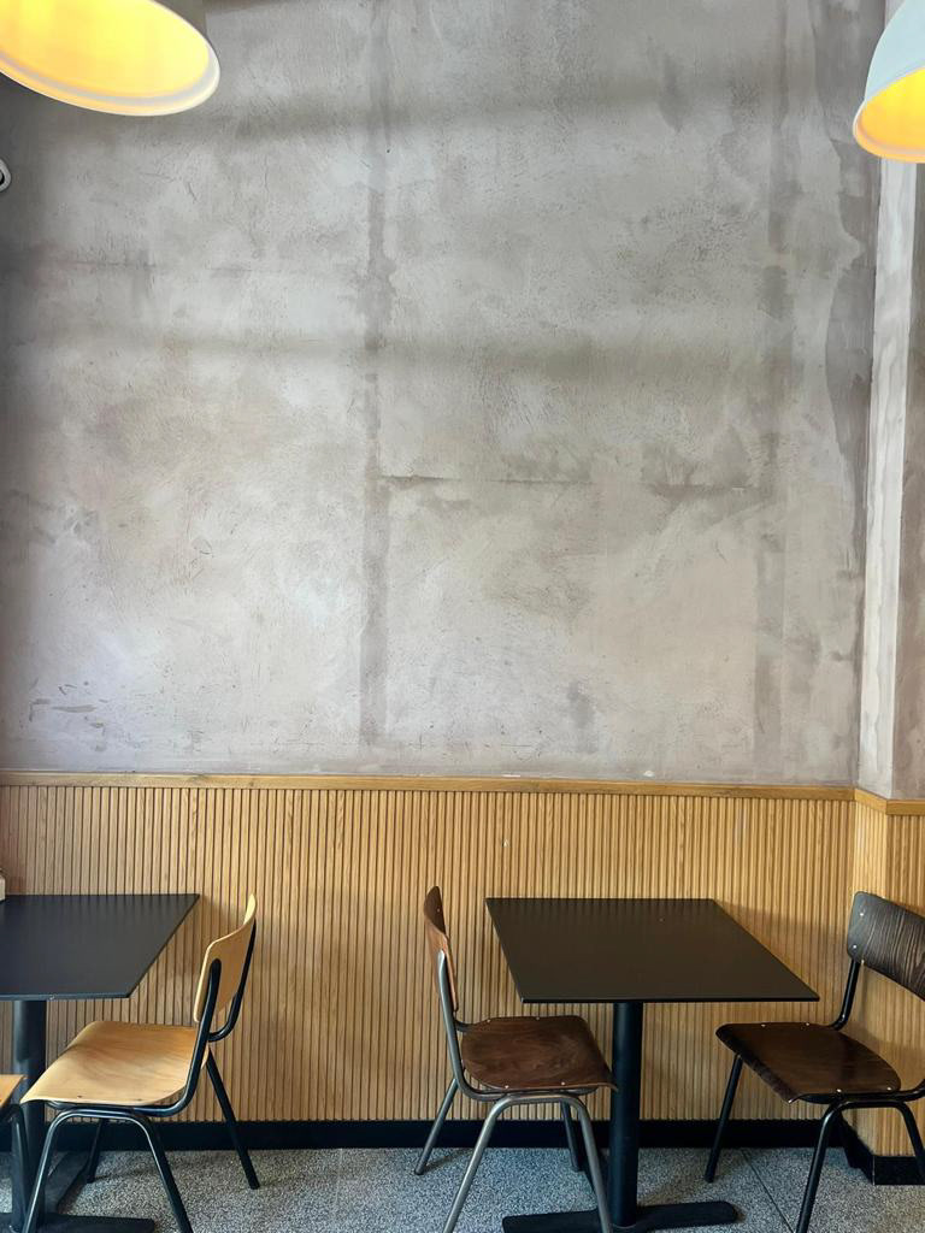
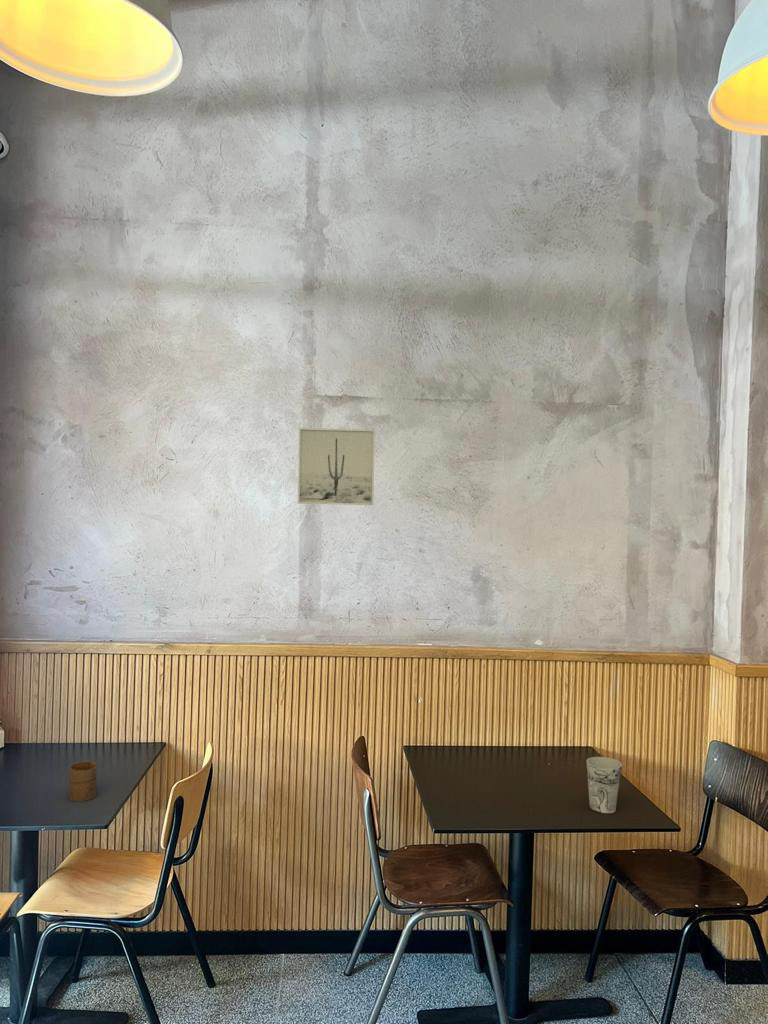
+ cup [586,756,623,815]
+ cup [68,760,98,803]
+ wall art [297,427,376,506]
